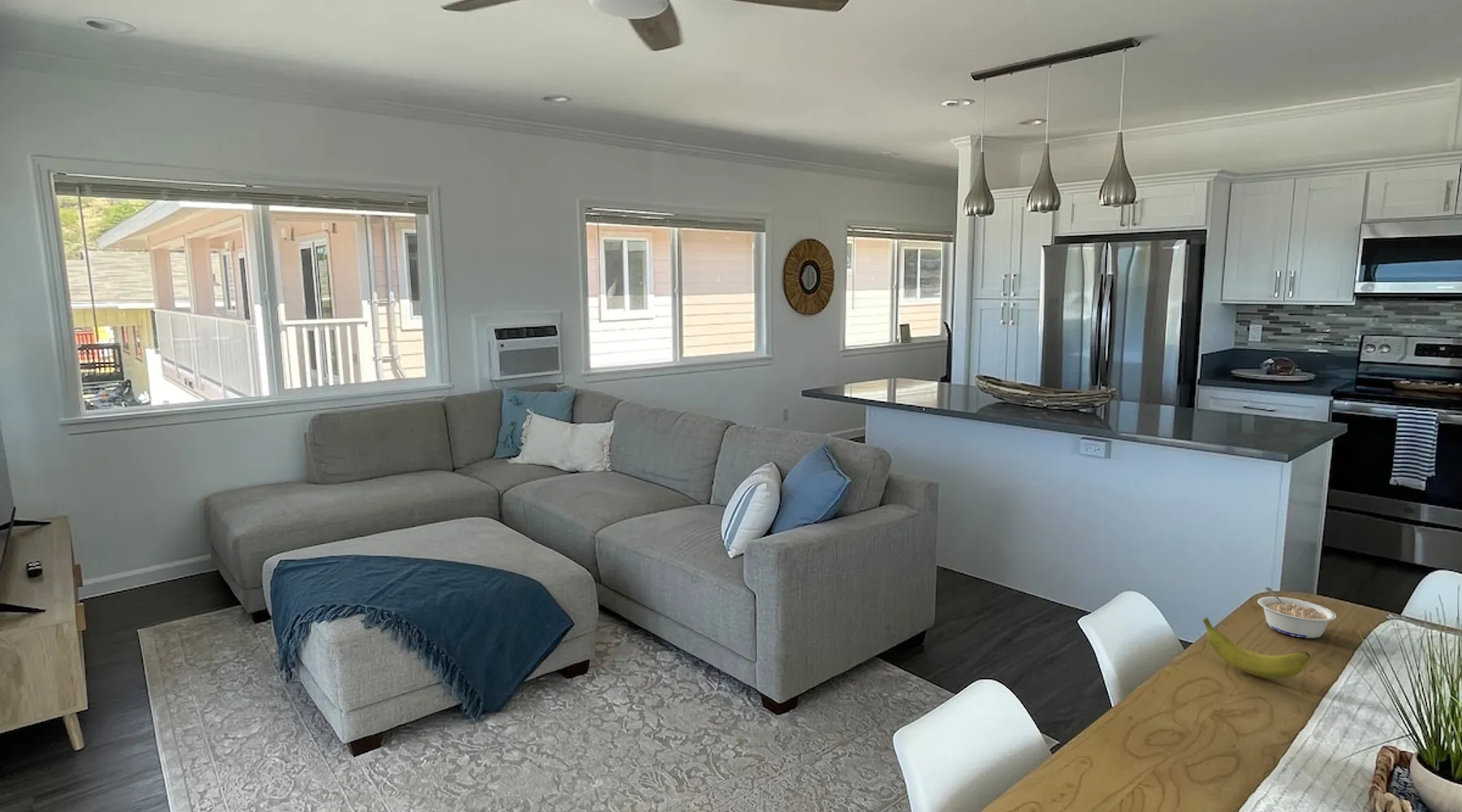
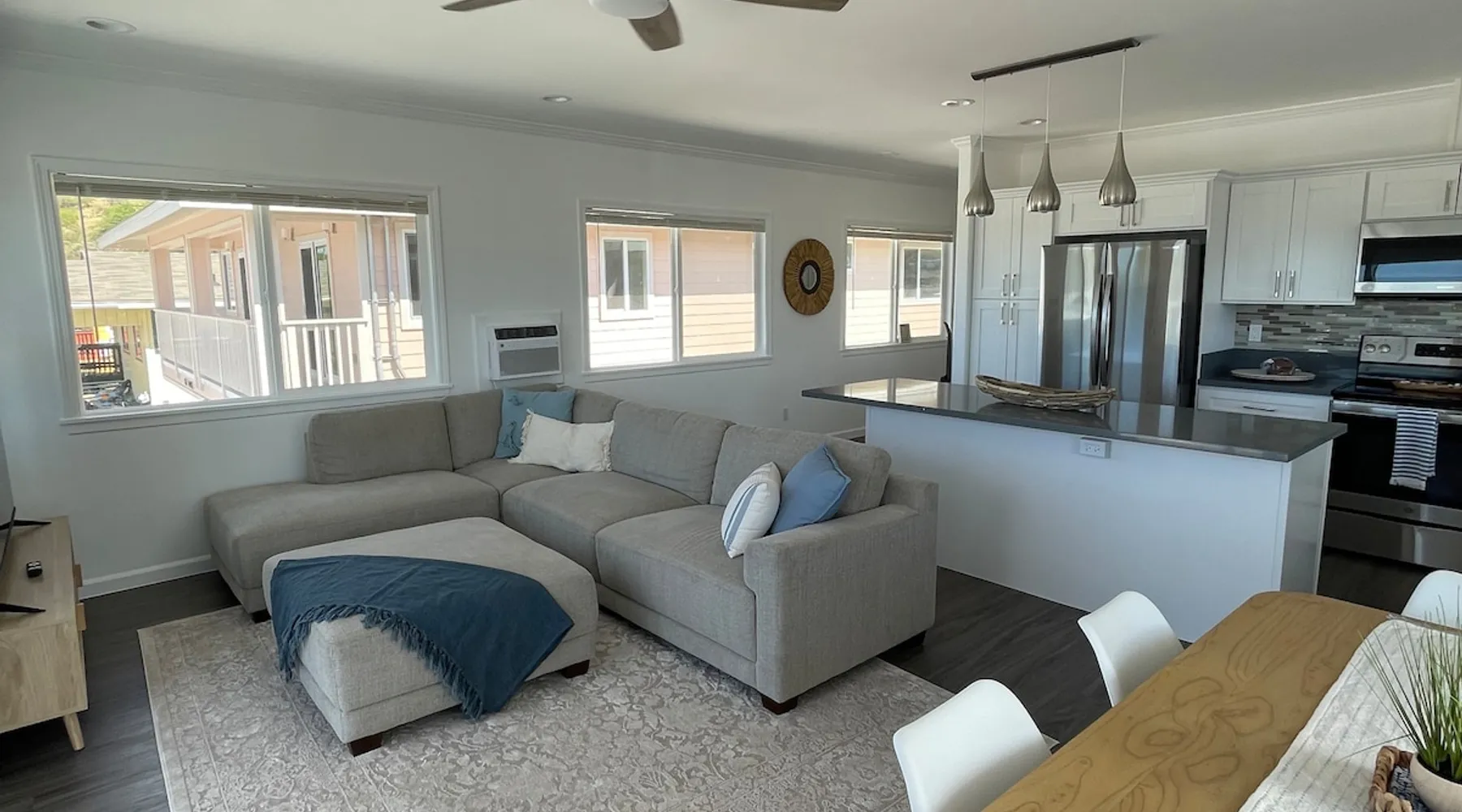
- legume [1257,586,1337,639]
- banana [1201,616,1312,680]
